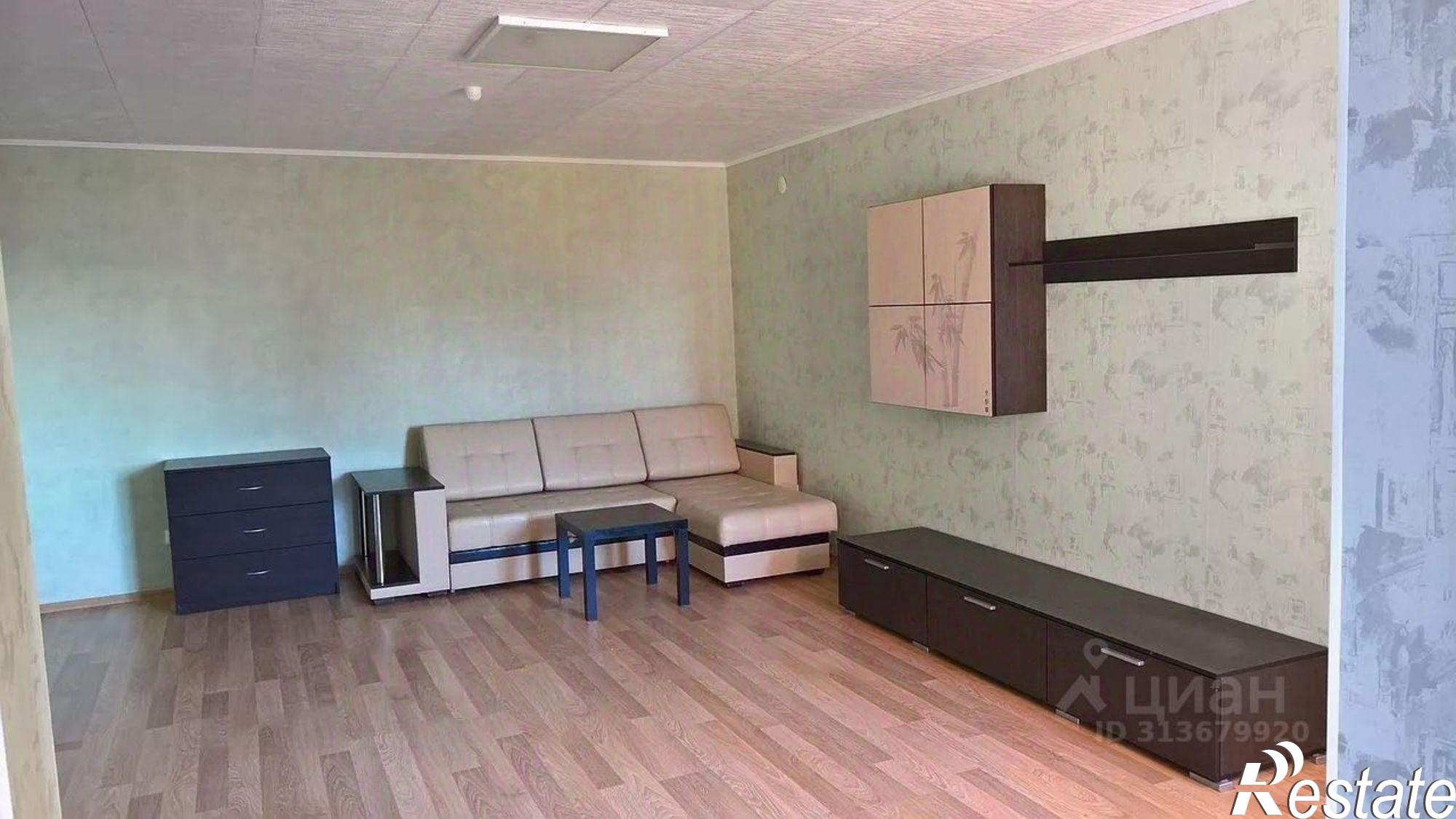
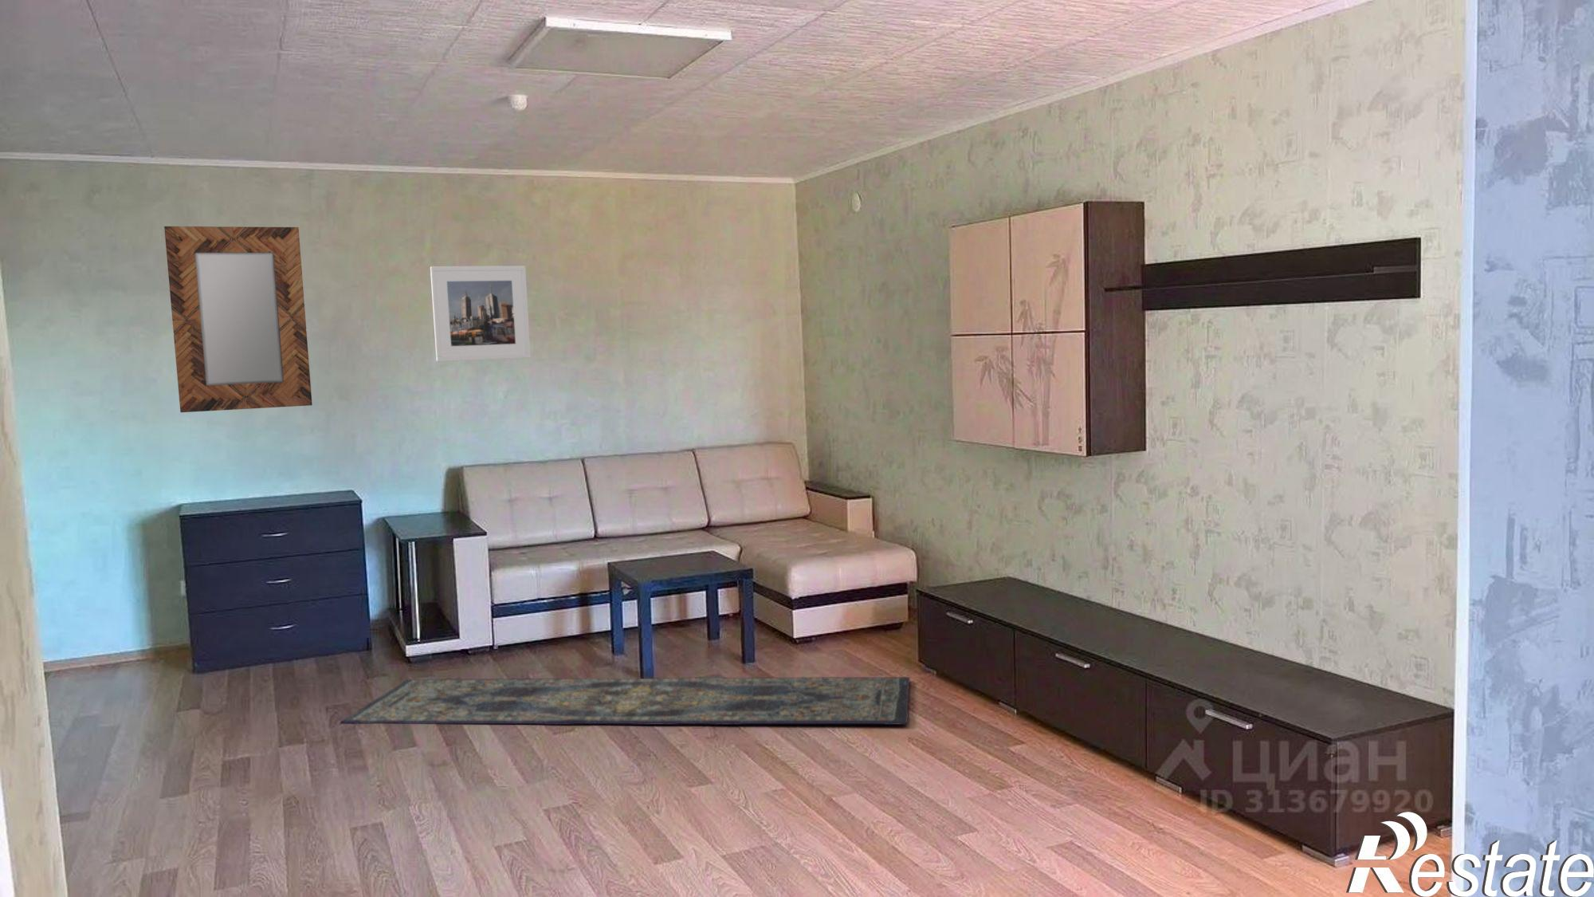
+ home mirror [163,226,313,413]
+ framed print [429,265,532,363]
+ rug [339,676,911,725]
